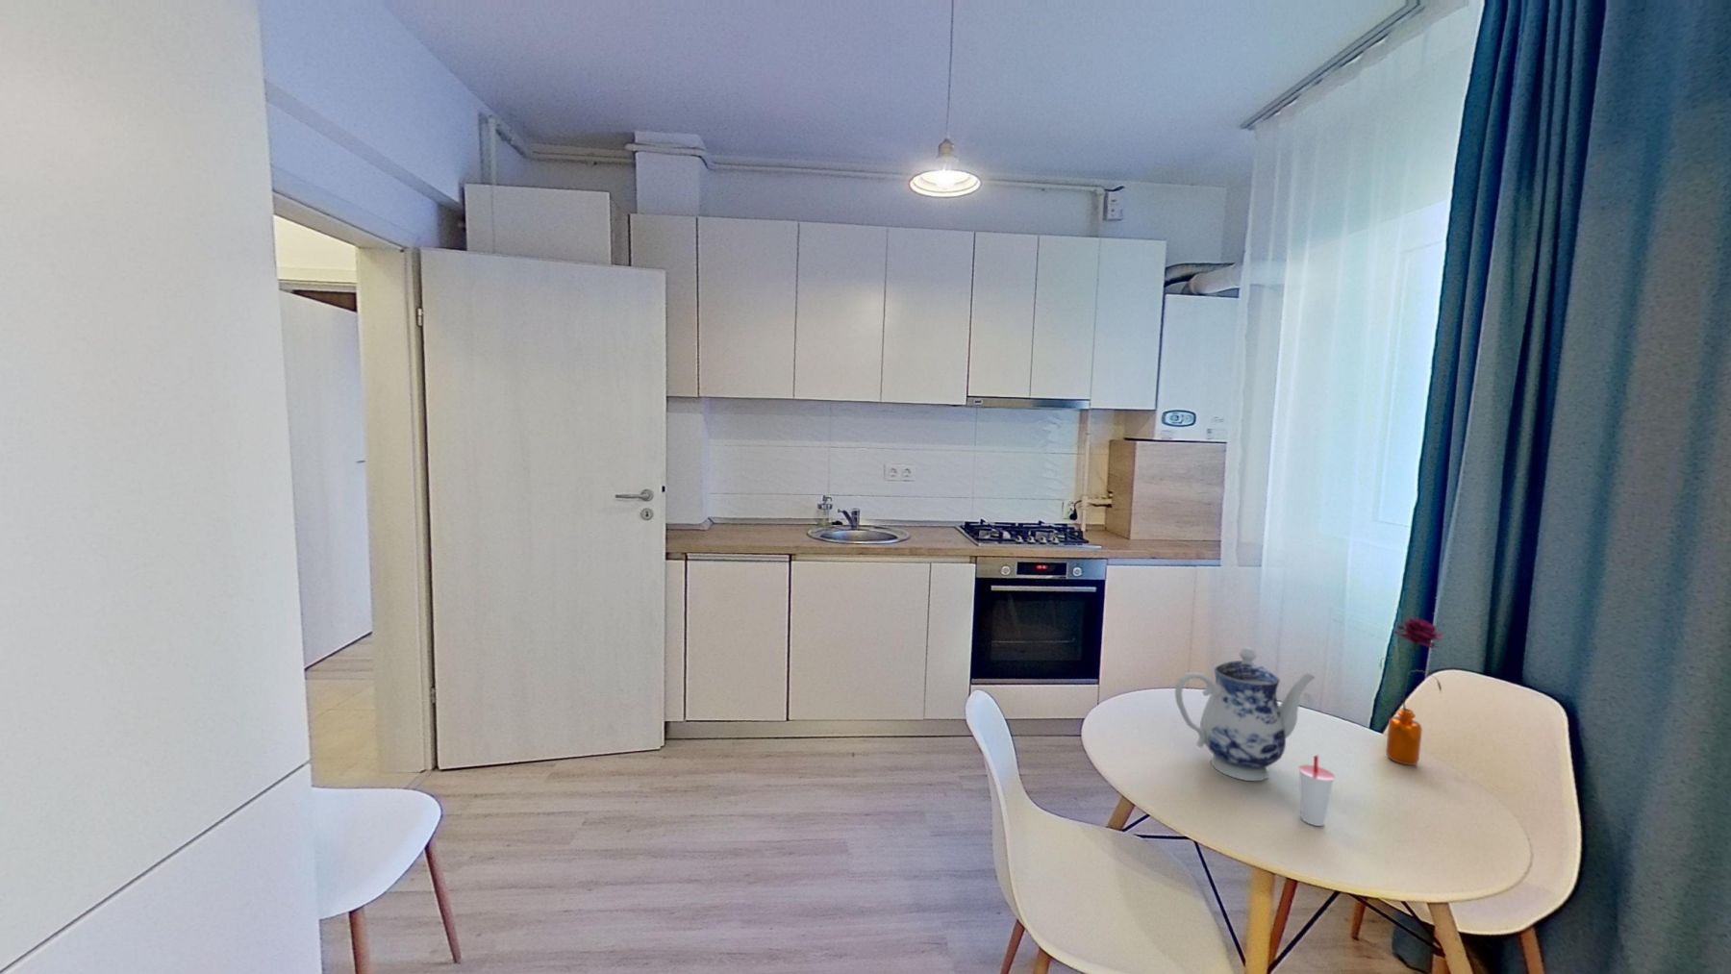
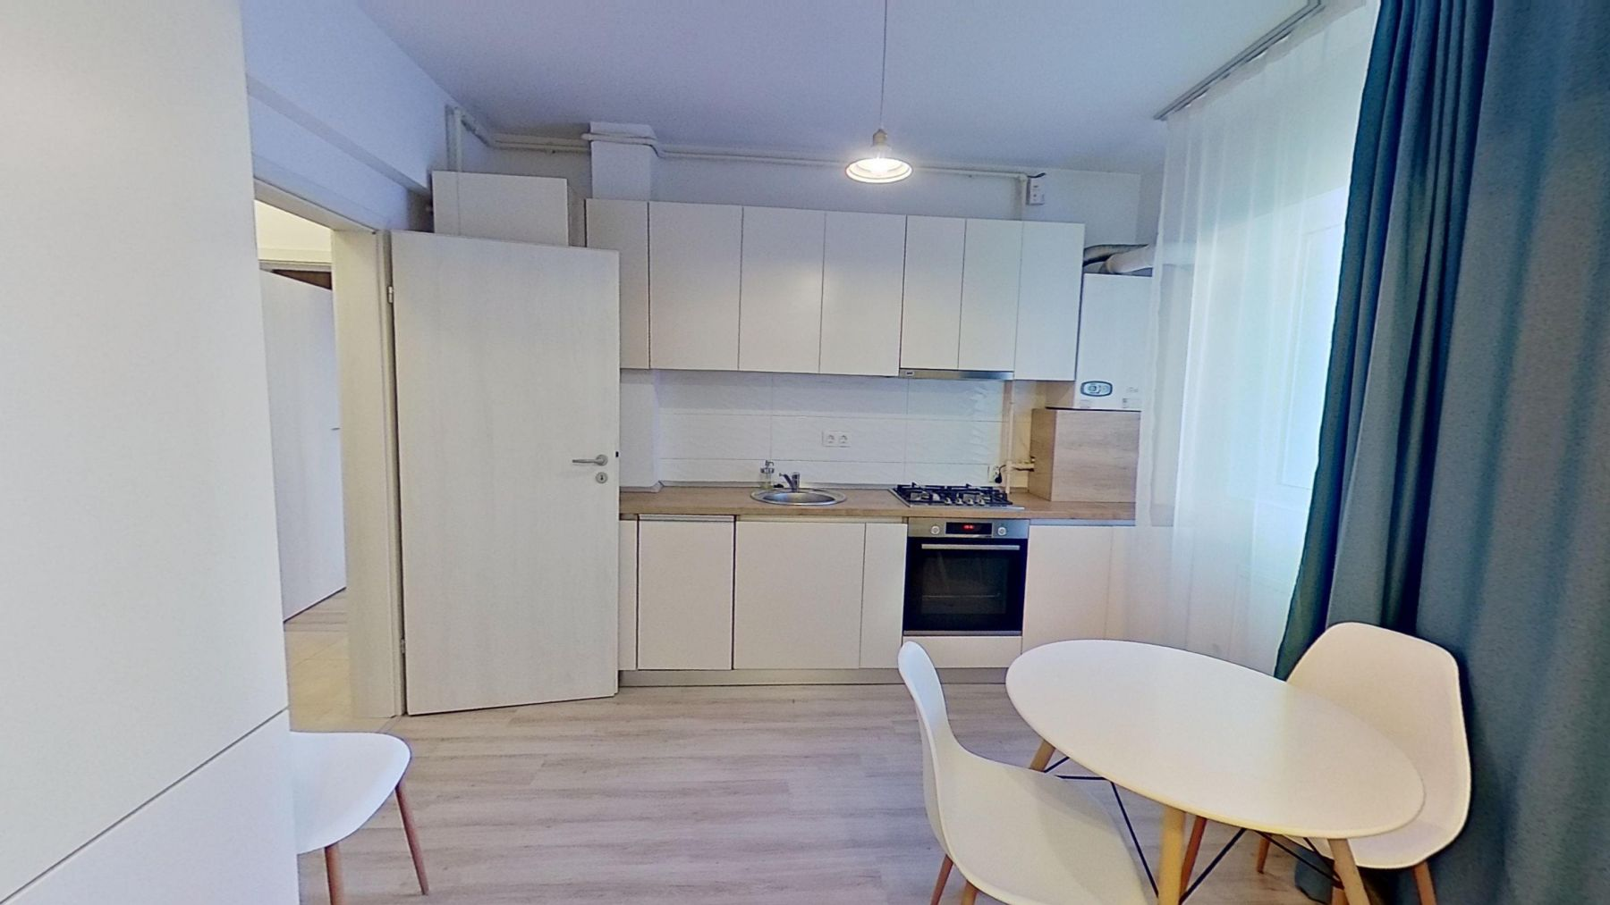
- cup [1297,755,1336,827]
- teapot [1175,646,1316,781]
- flower [1379,615,1447,766]
